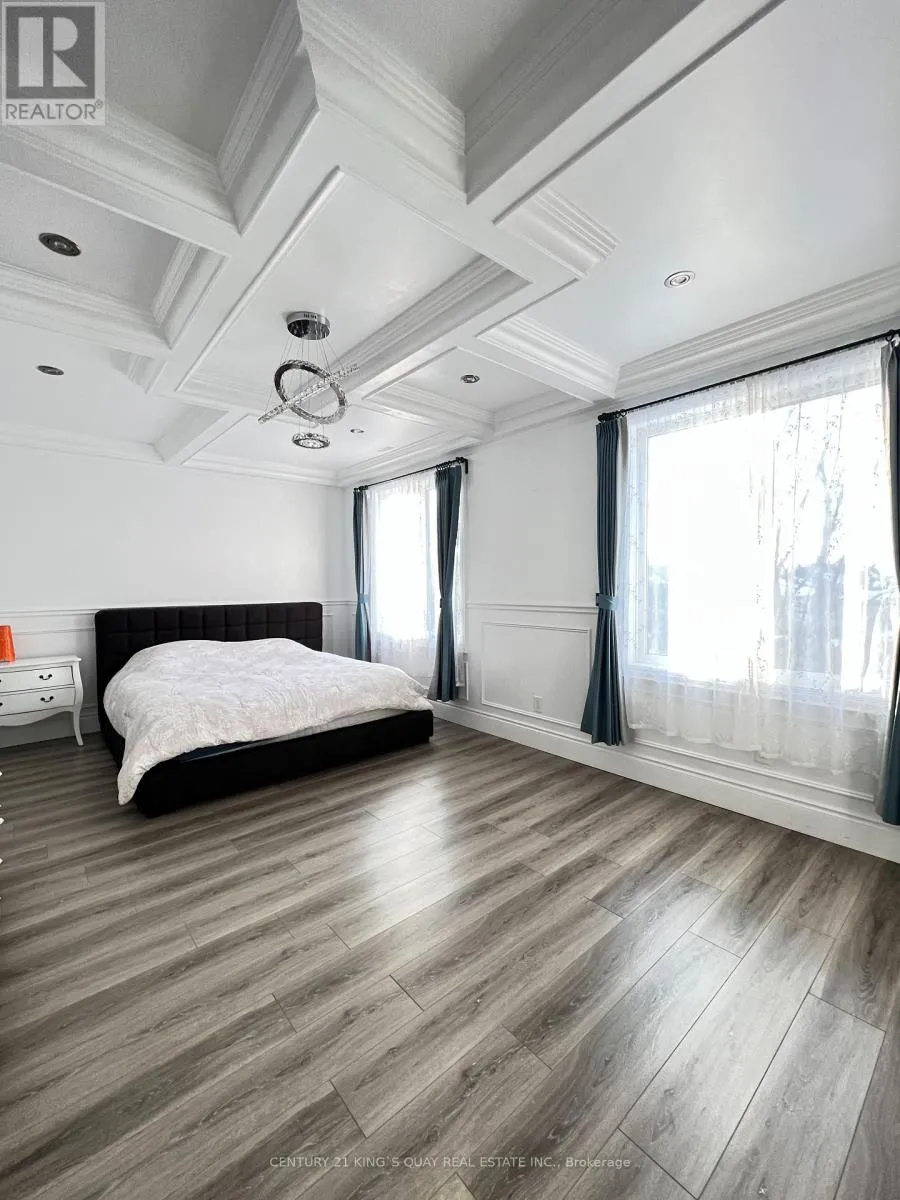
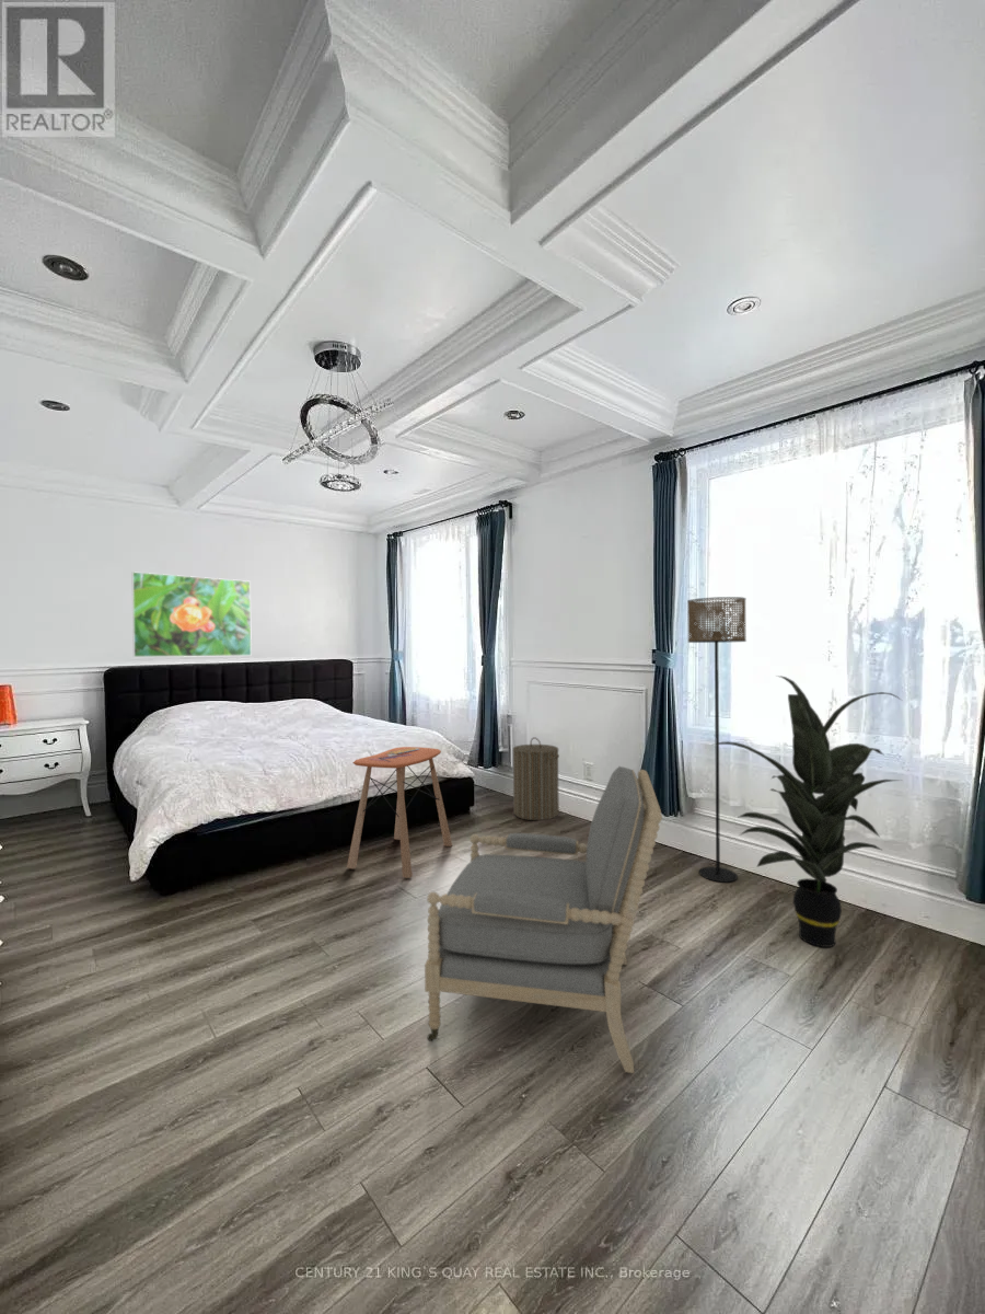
+ floor lamp [686,596,748,884]
+ armchair [424,765,663,1074]
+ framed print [131,570,253,658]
+ indoor plant [712,675,903,948]
+ side table [346,746,453,879]
+ laundry hamper [512,736,560,821]
